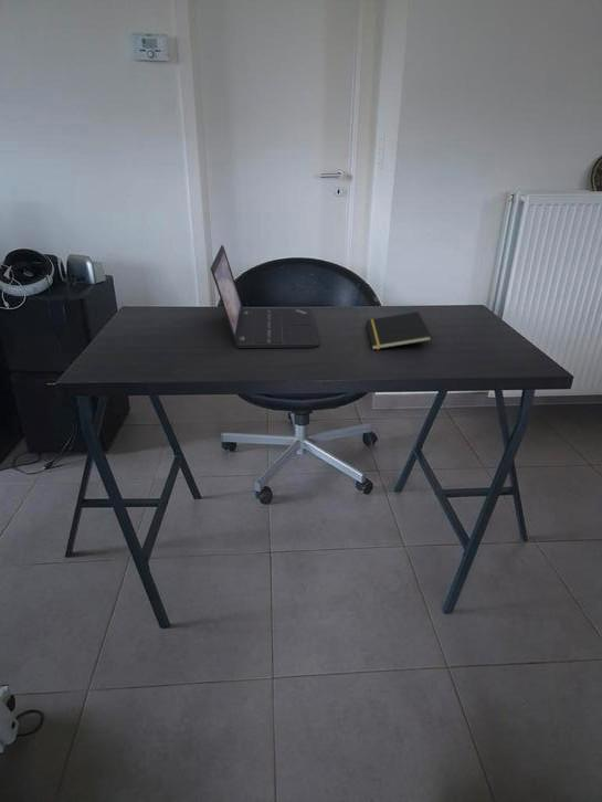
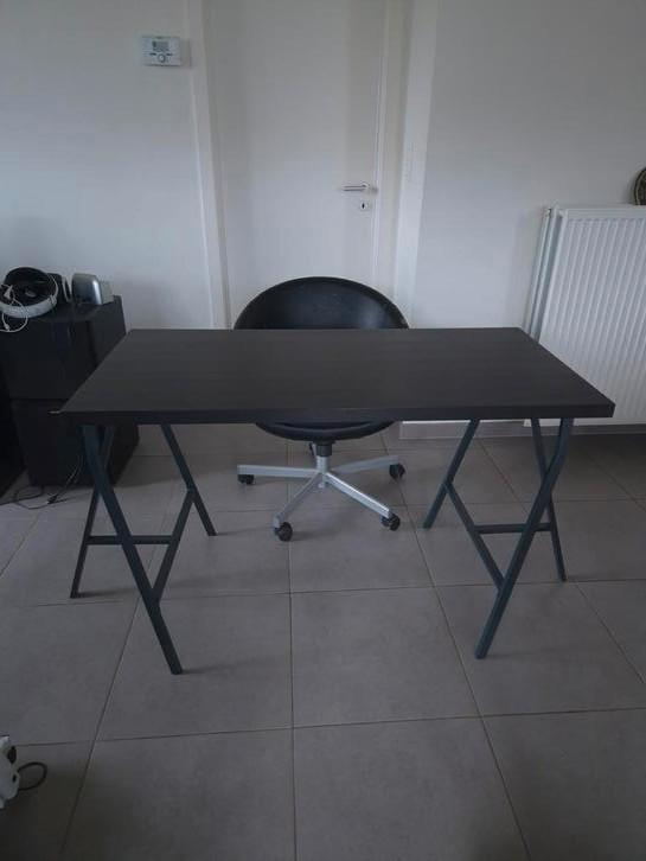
- laptop [210,244,320,349]
- notepad [366,310,433,351]
